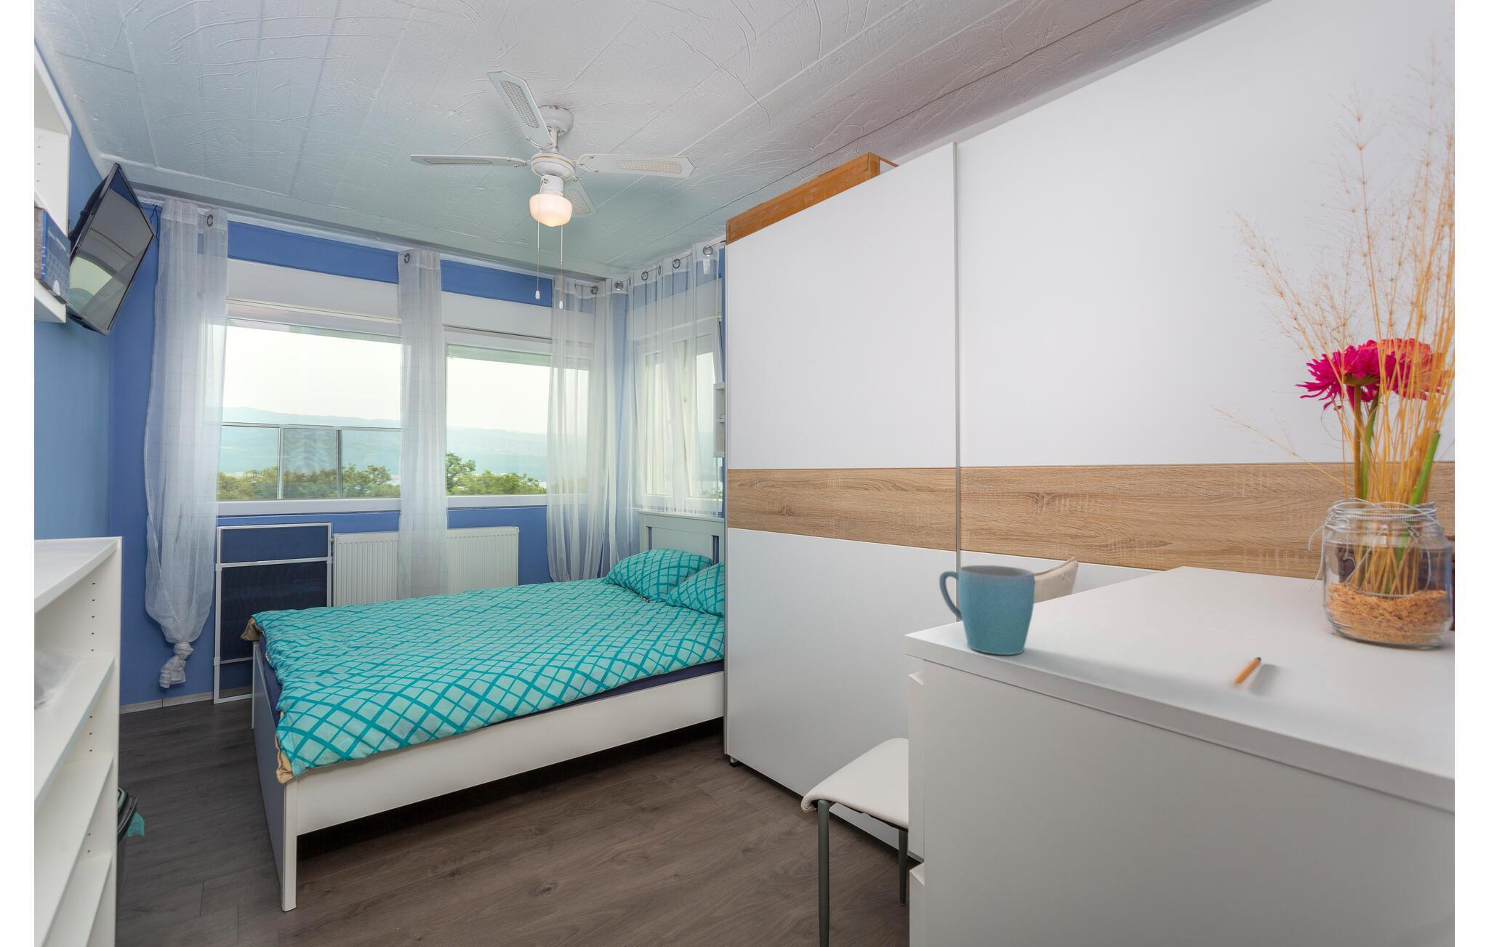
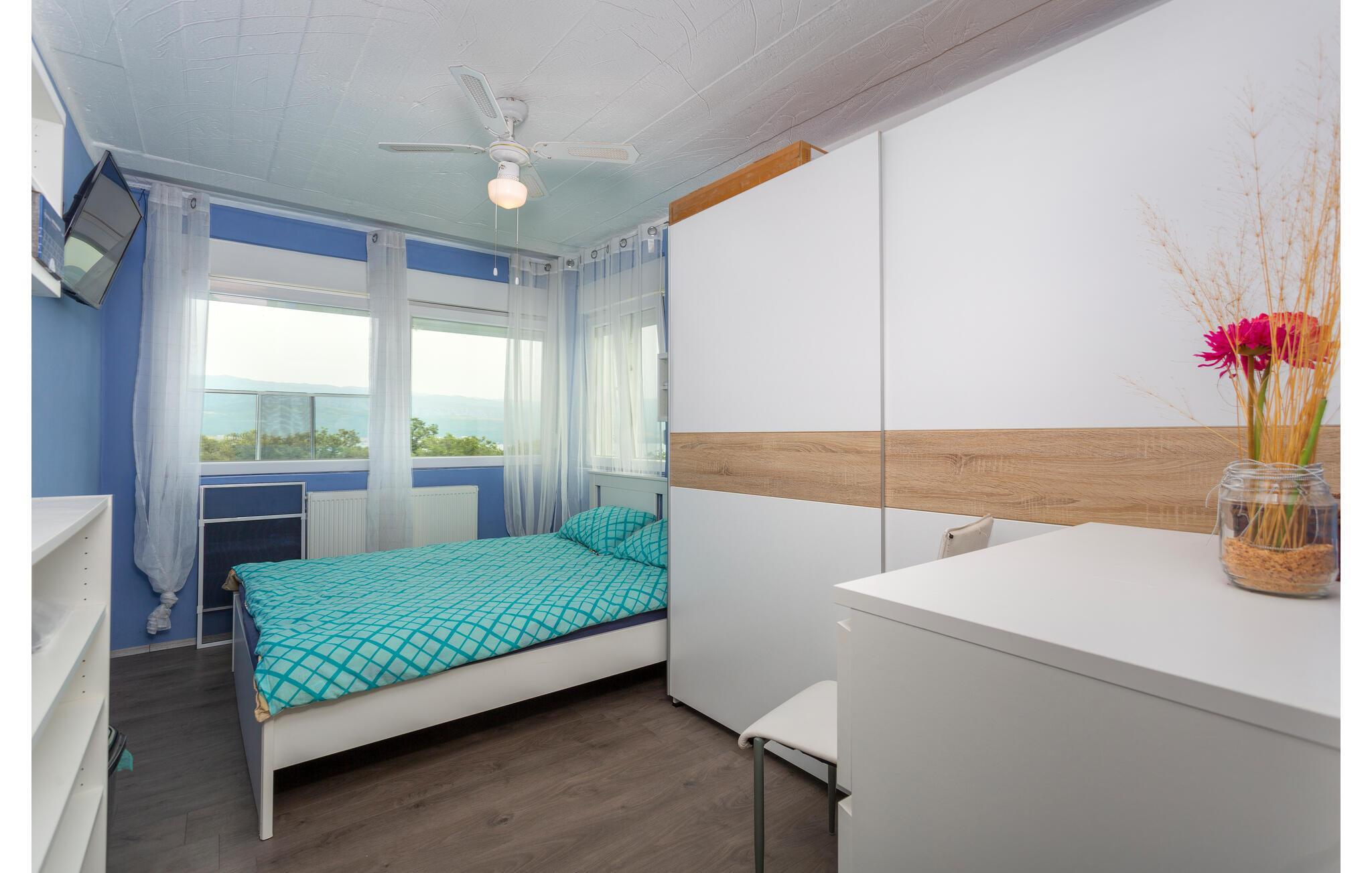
- pen [1233,656,1262,686]
- mug [939,565,1035,655]
